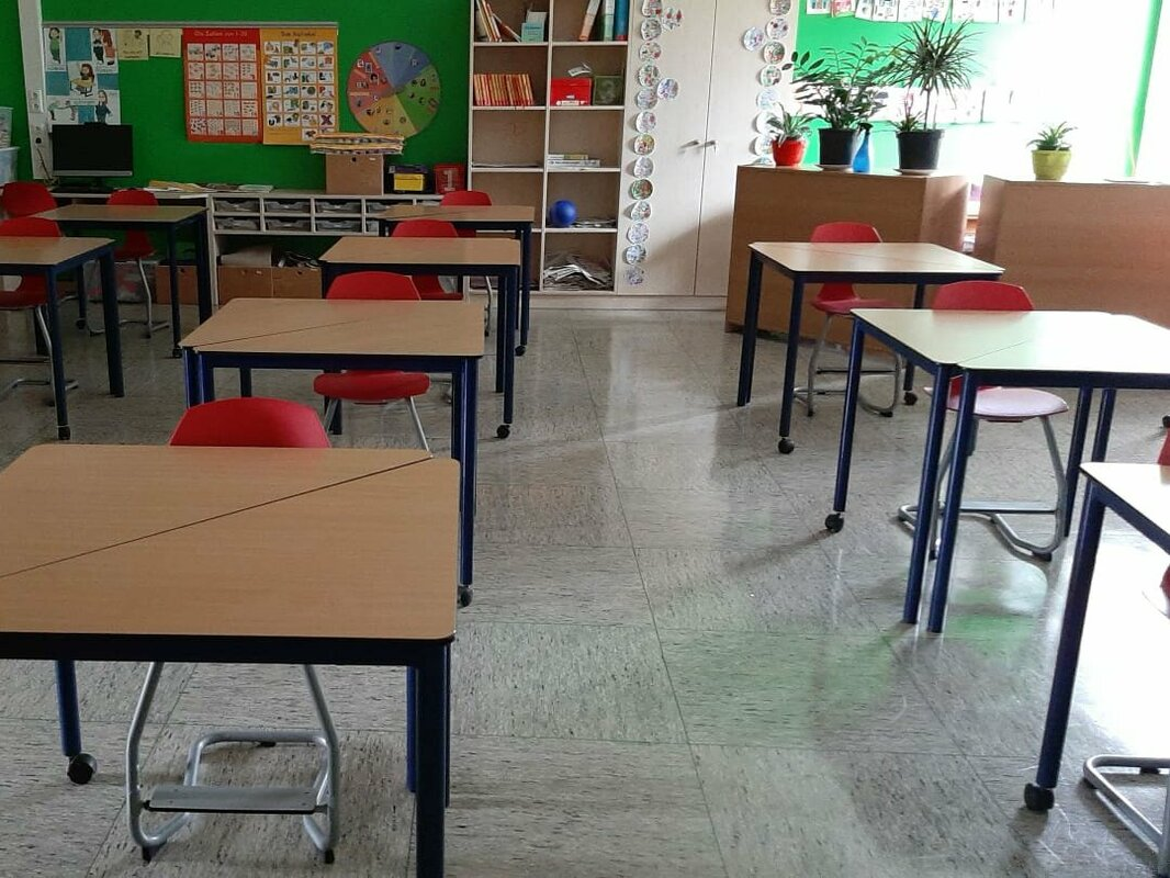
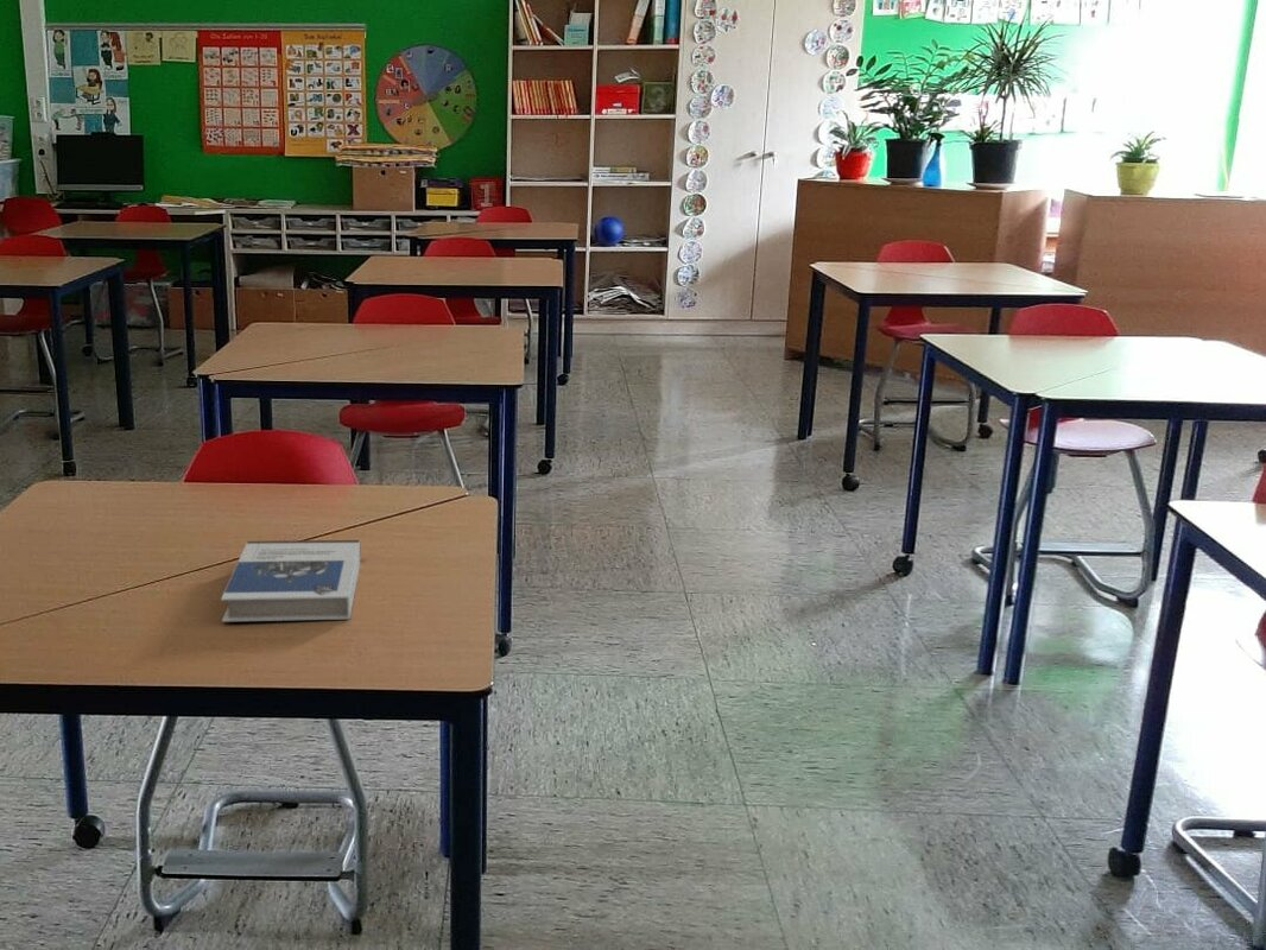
+ hardback book [220,539,362,623]
